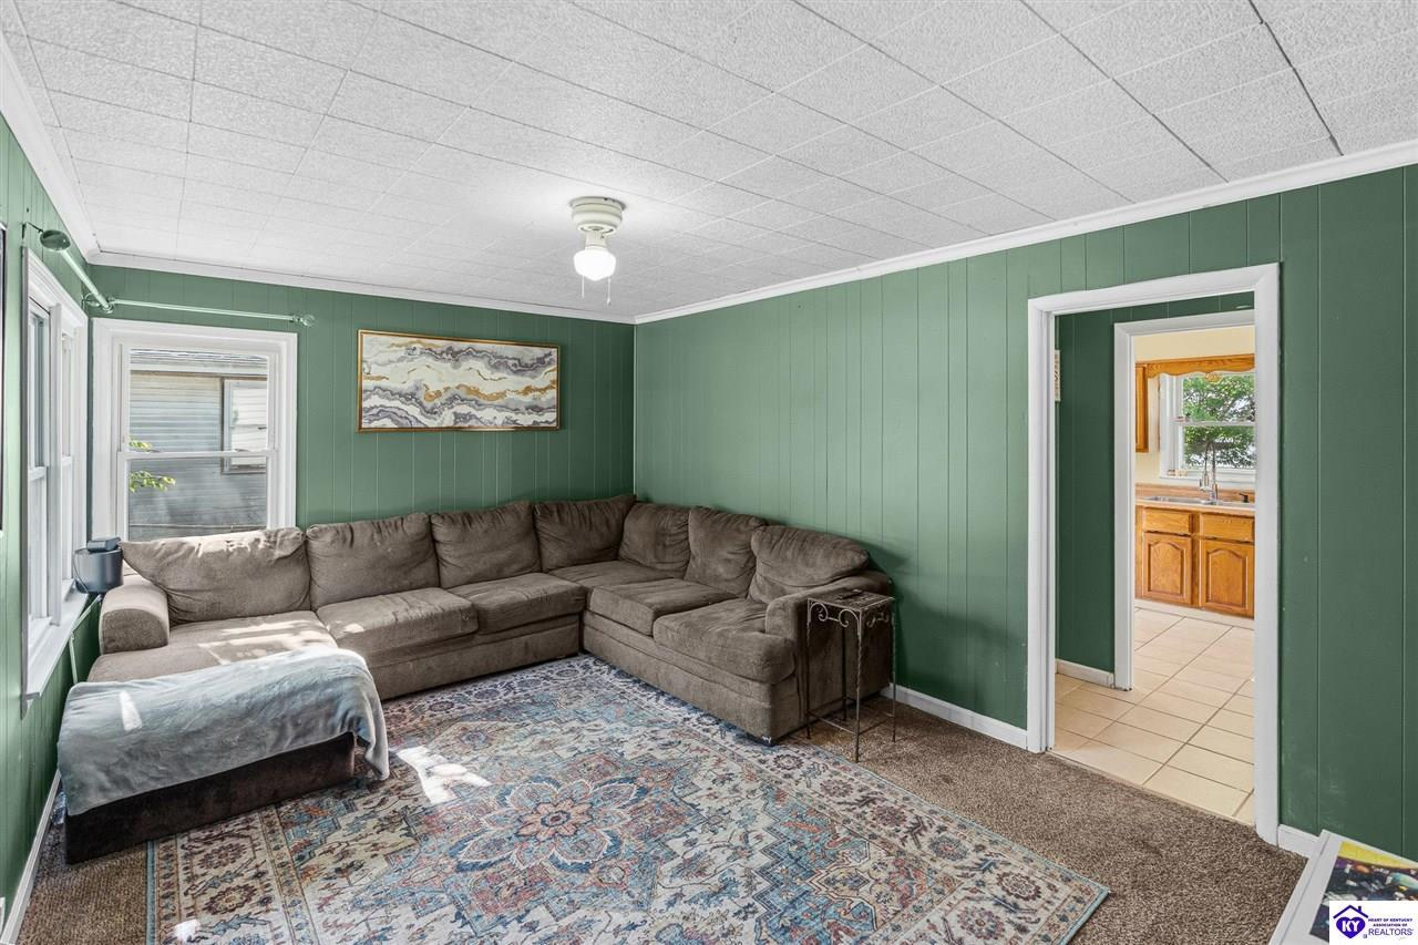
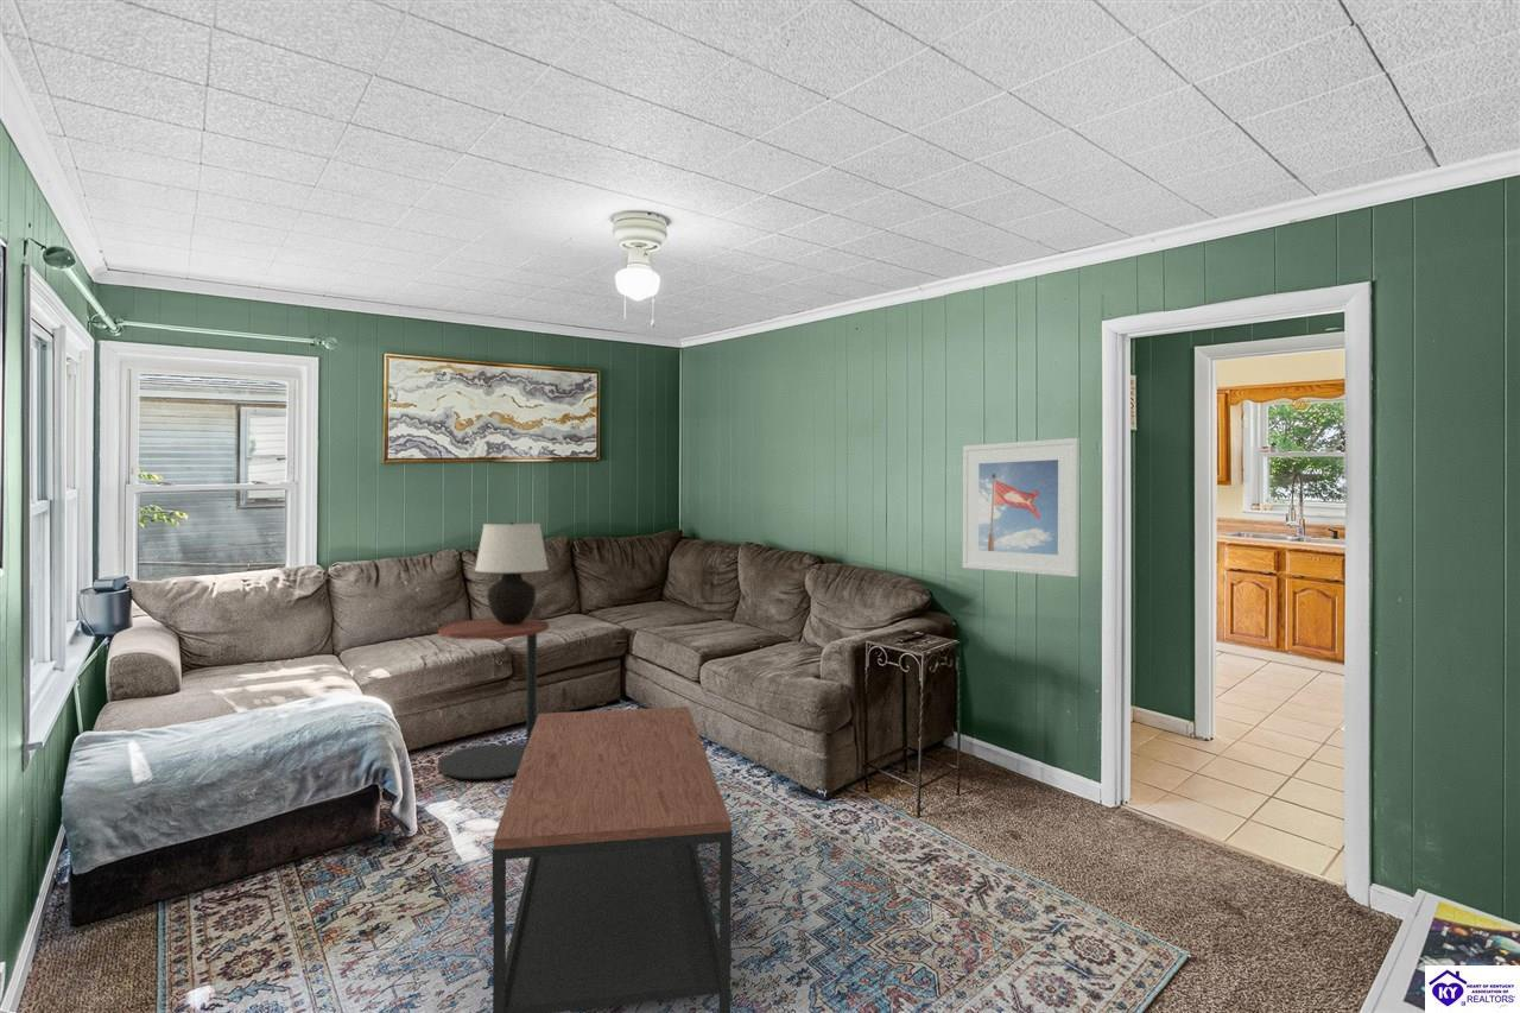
+ side table [437,618,550,780]
+ coffee table [490,705,734,1013]
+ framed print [962,437,1081,578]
+ table lamp [474,521,550,625]
